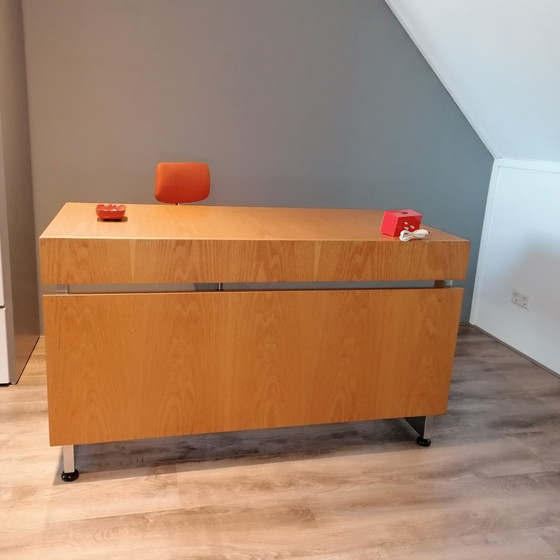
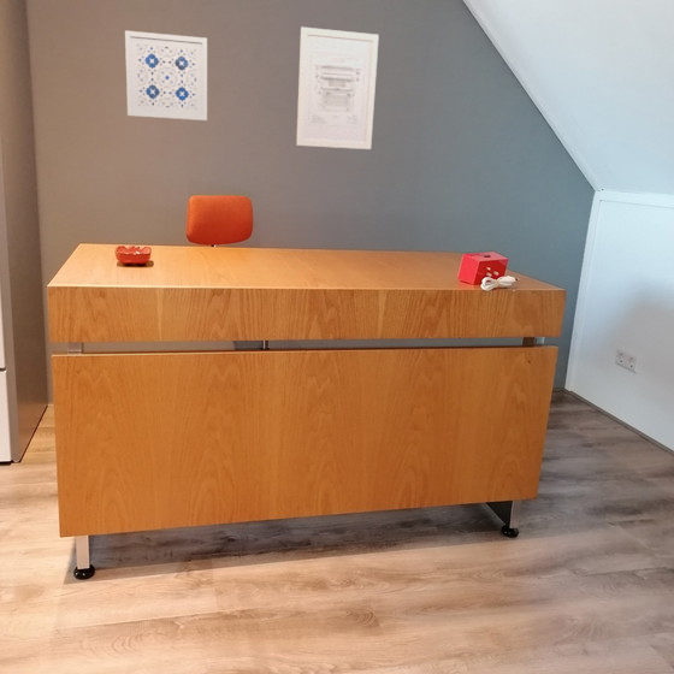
+ wall art [295,26,379,150]
+ wall art [124,30,208,122]
